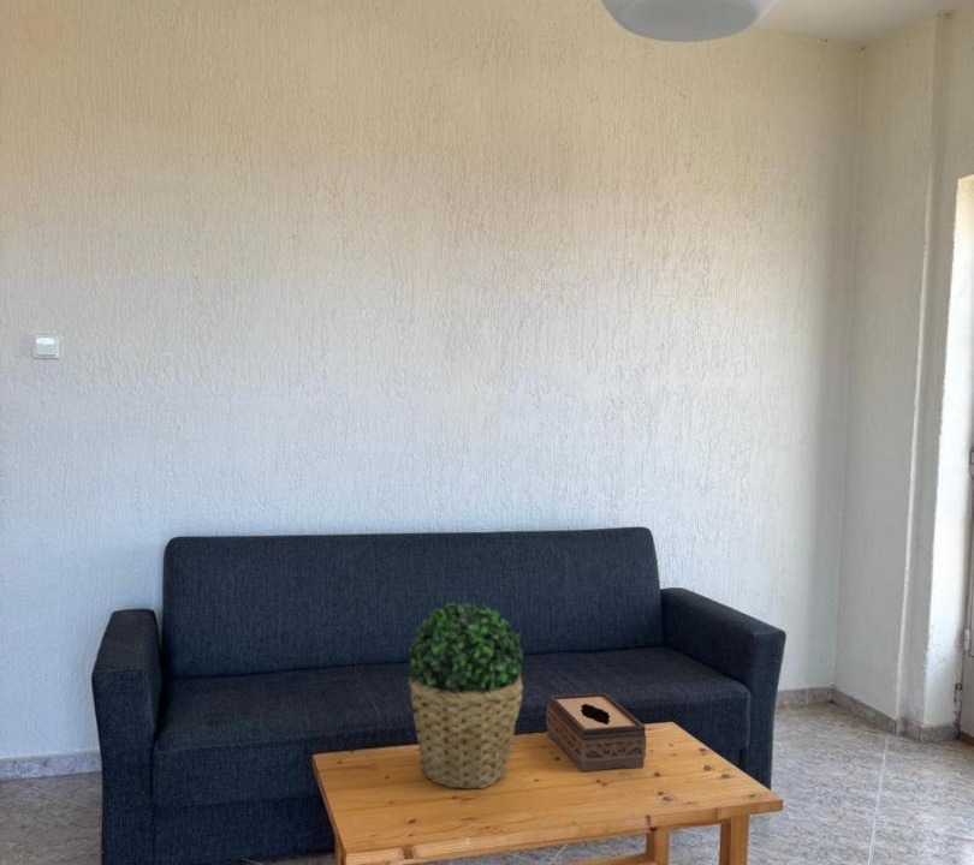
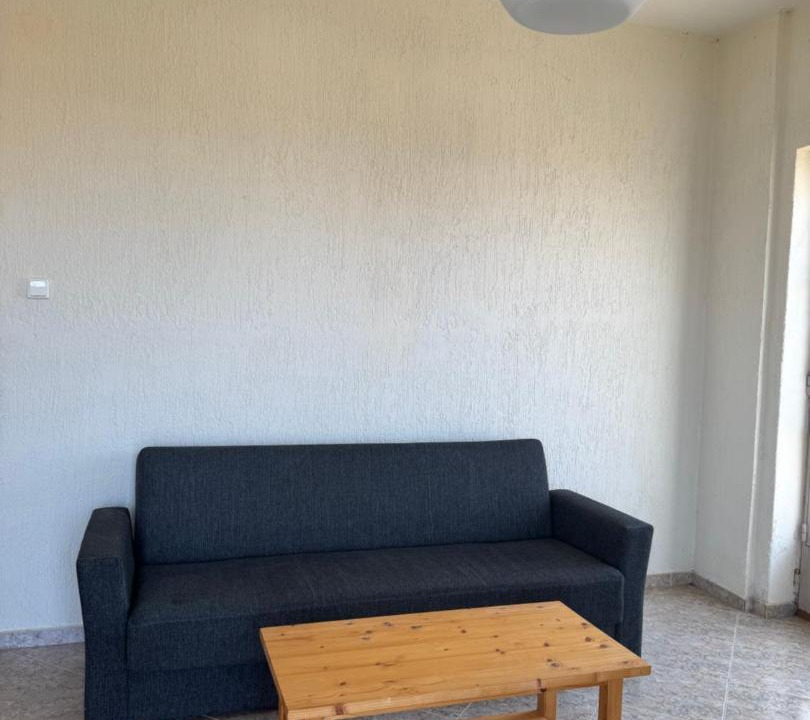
- potted plant [408,601,524,791]
- tissue box [545,692,647,772]
